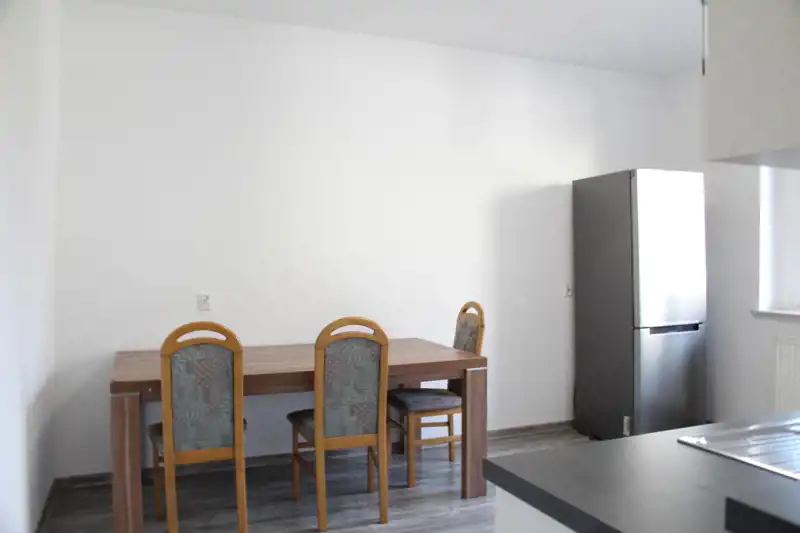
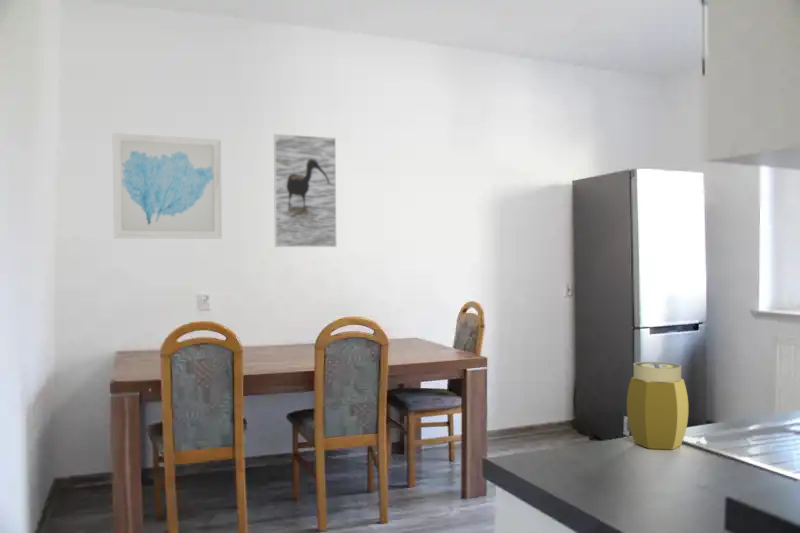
+ wall art [112,132,223,240]
+ jar [626,361,689,451]
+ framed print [273,133,338,248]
